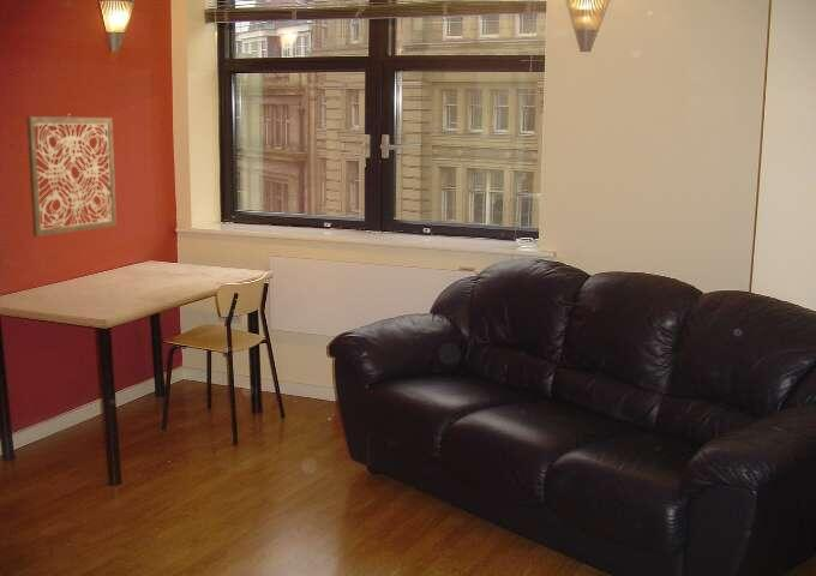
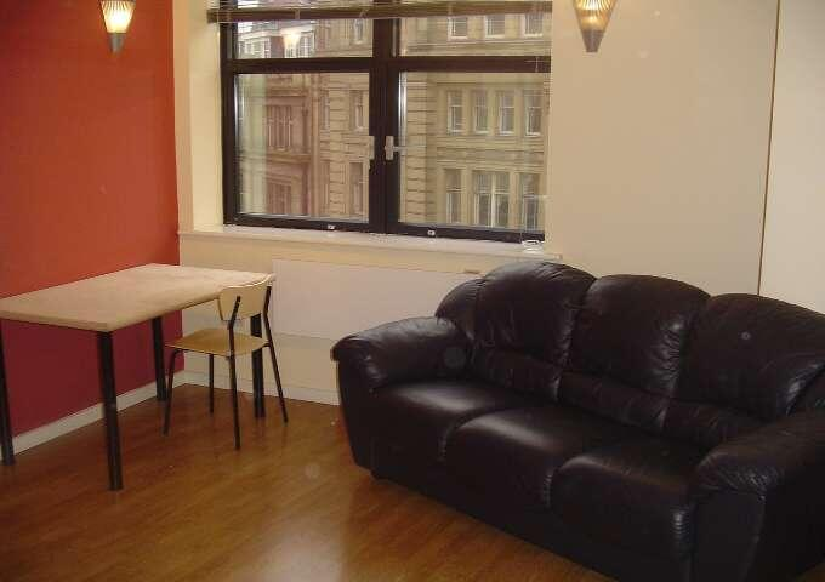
- wall art [25,114,118,238]
